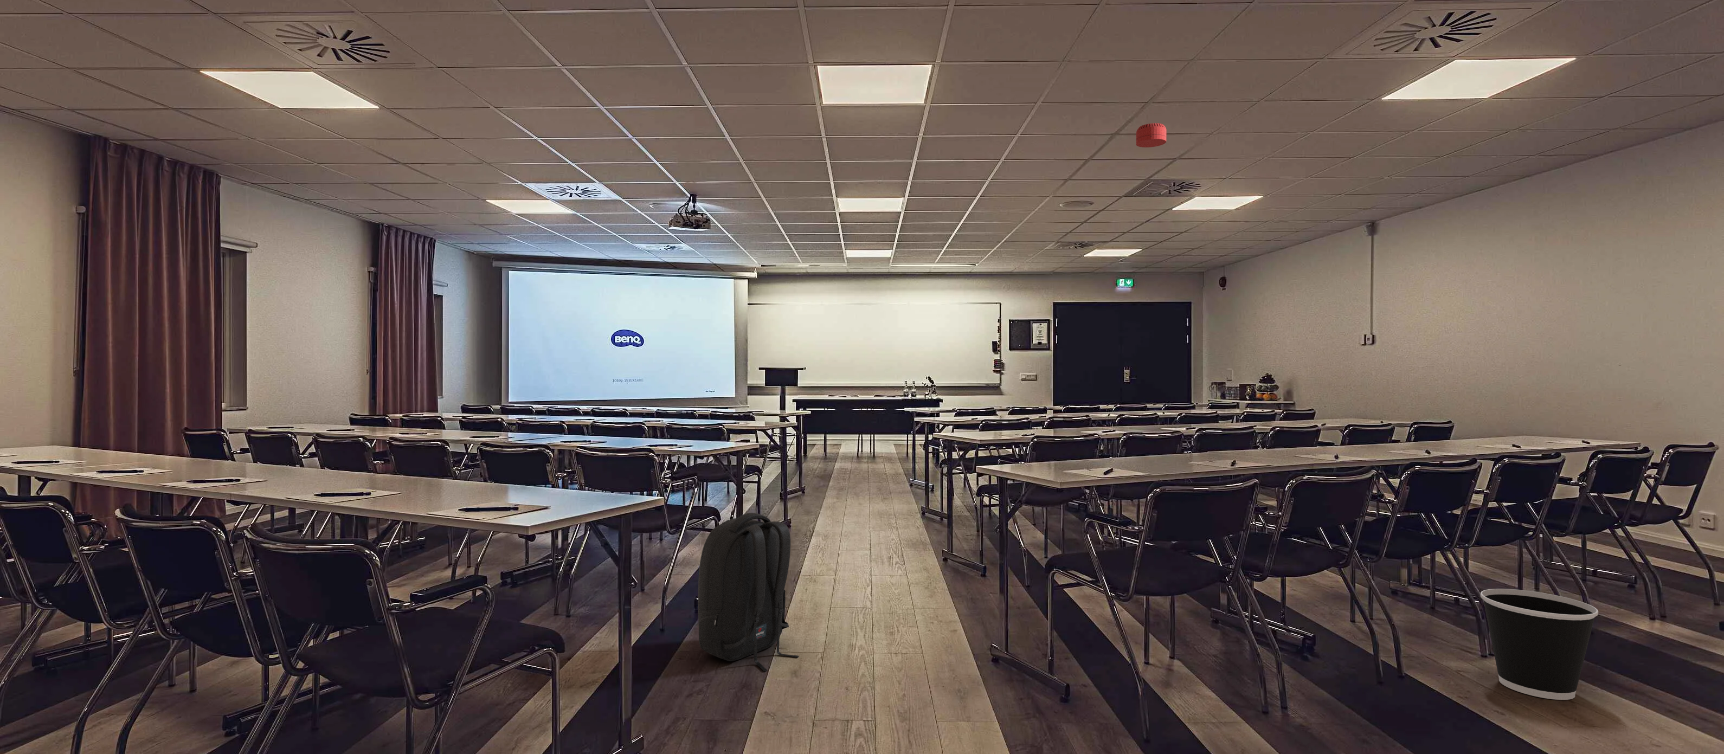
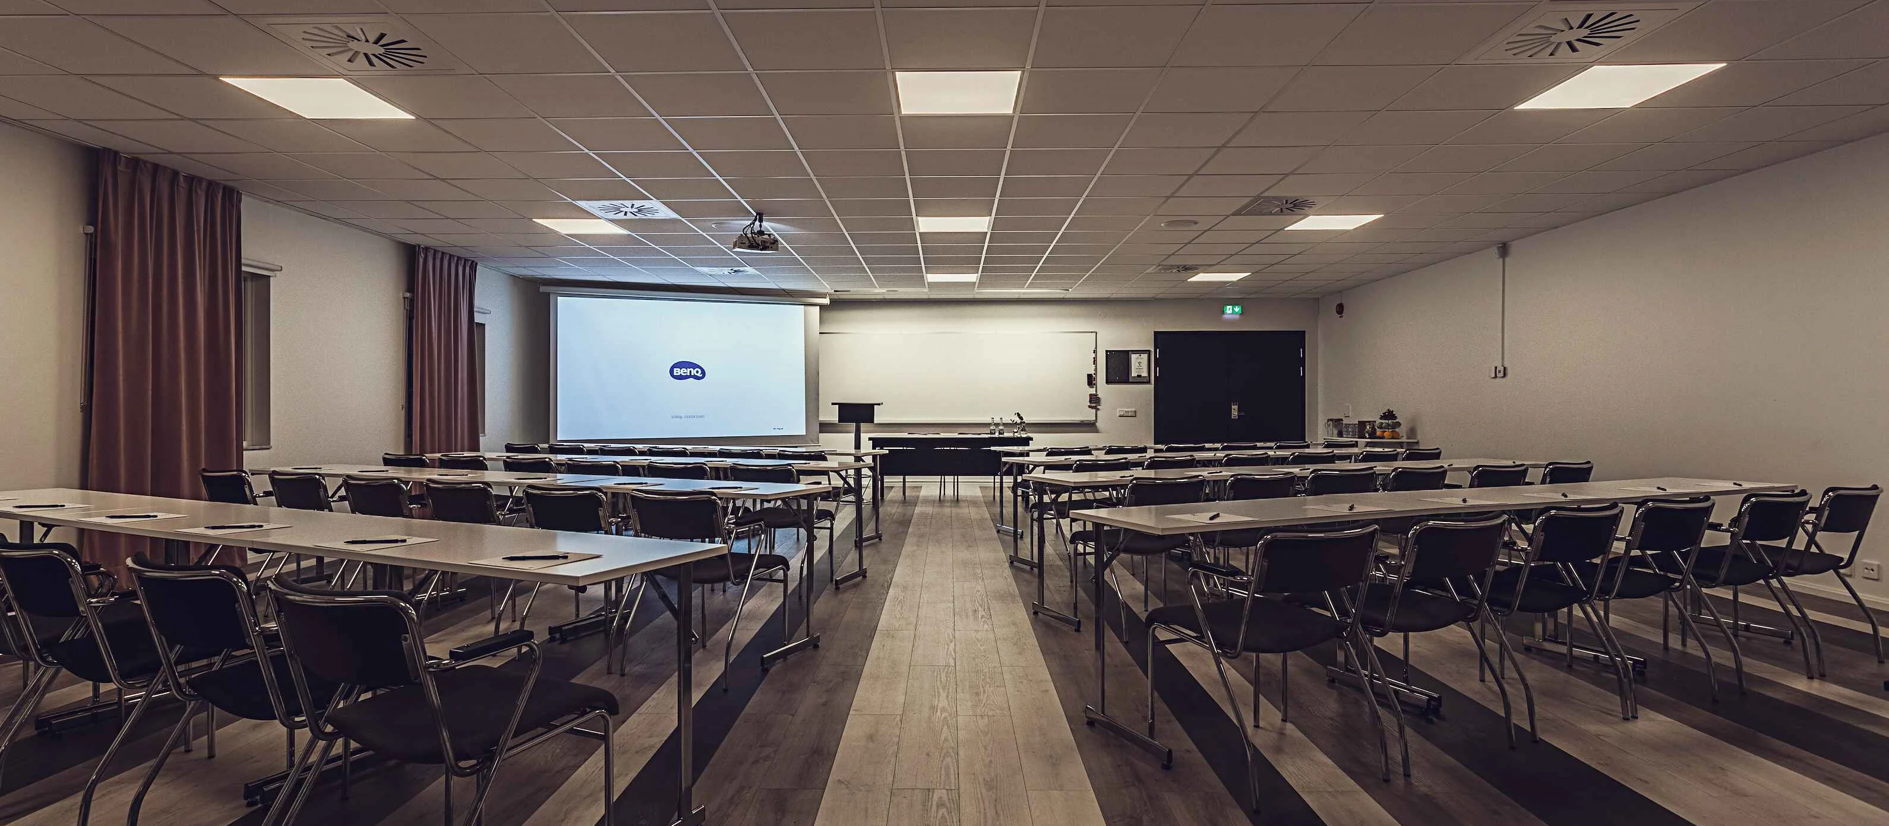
- wastebasket [1480,588,1599,700]
- backpack [698,512,799,672]
- smoke detector [1136,122,1167,148]
